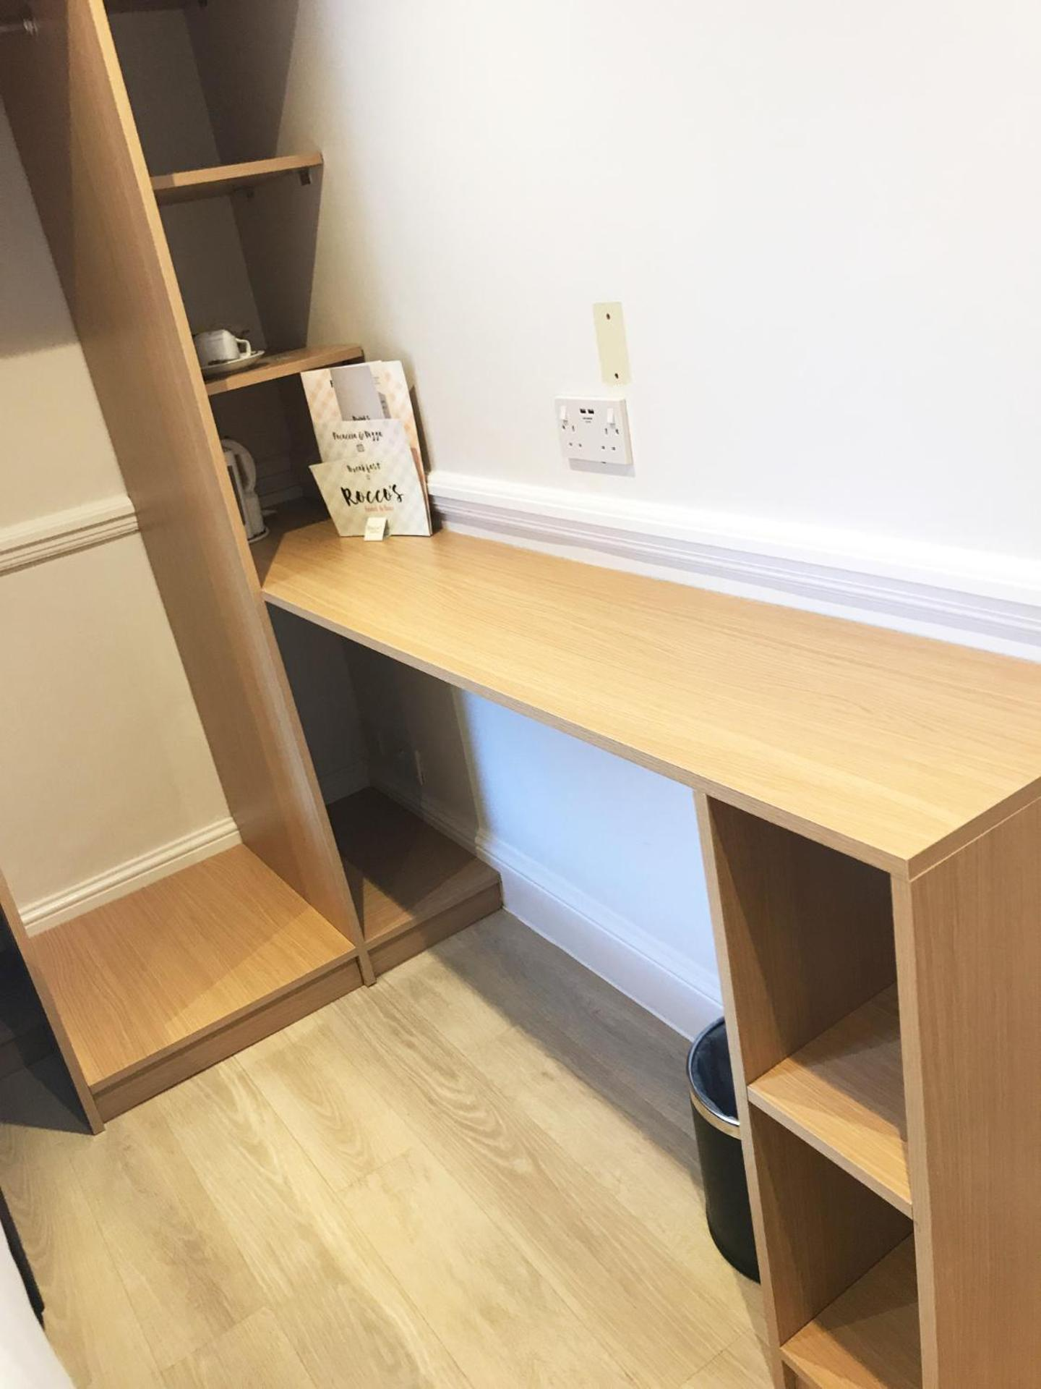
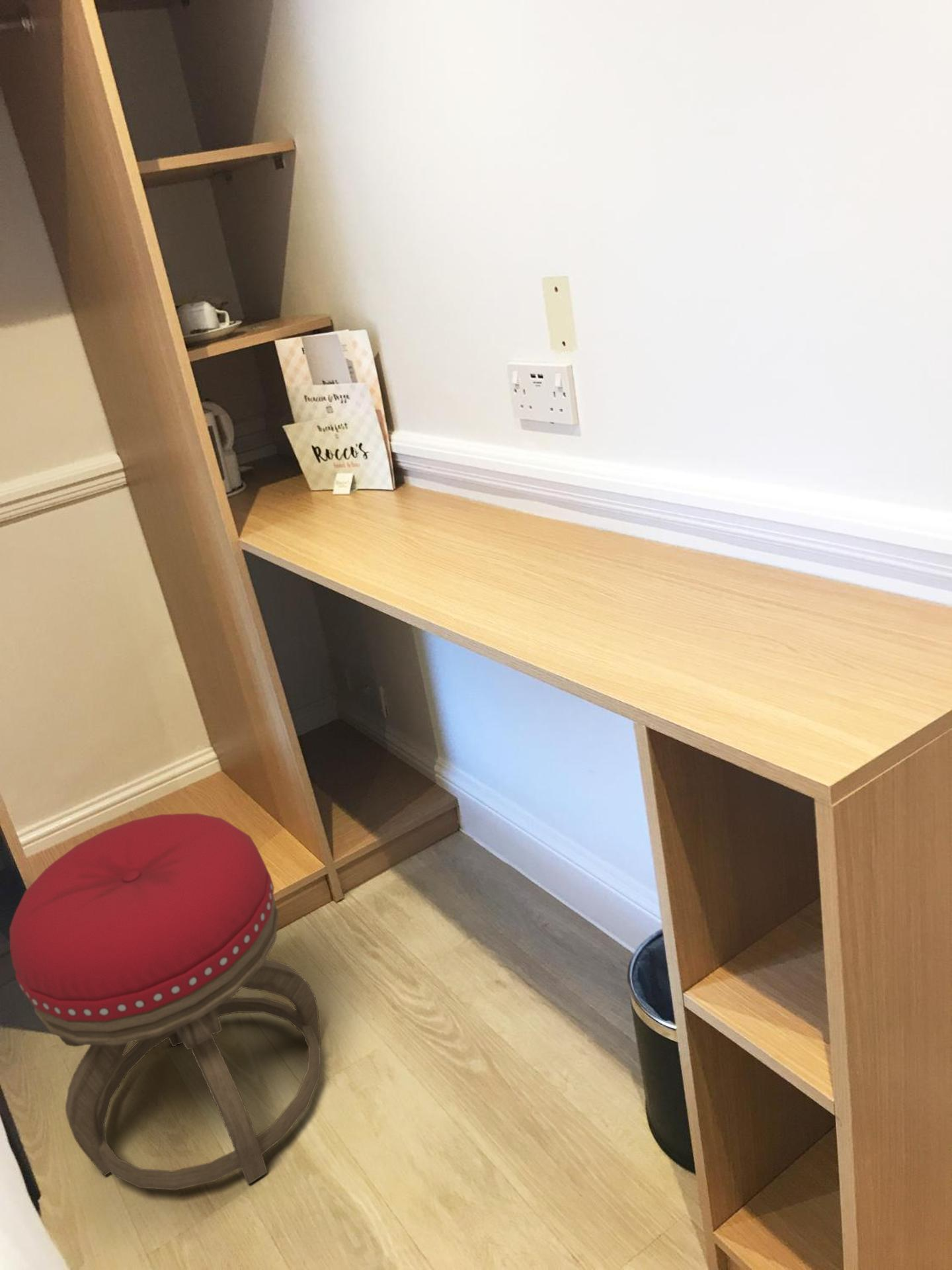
+ stool [9,812,321,1191]
